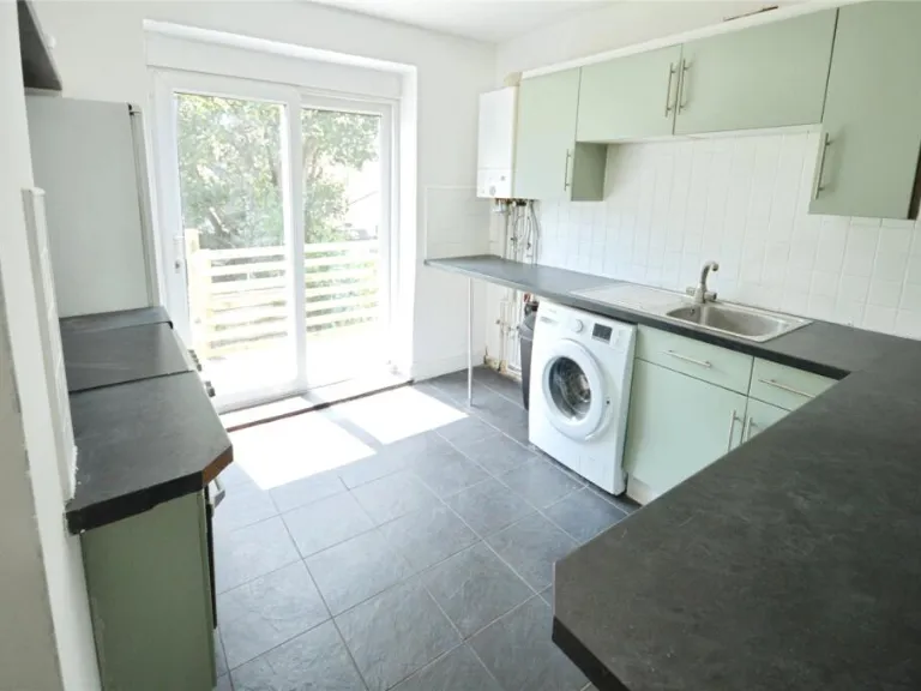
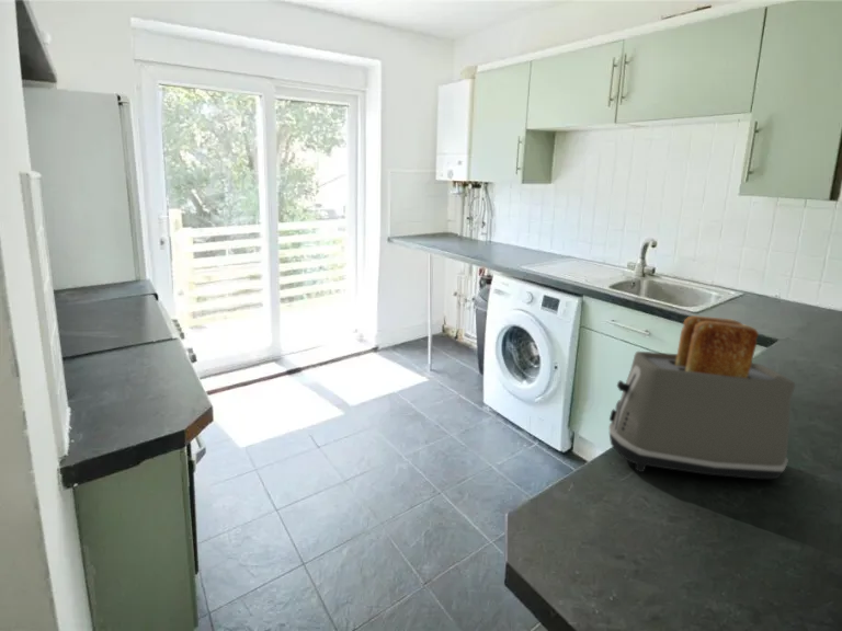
+ toaster [607,314,796,480]
